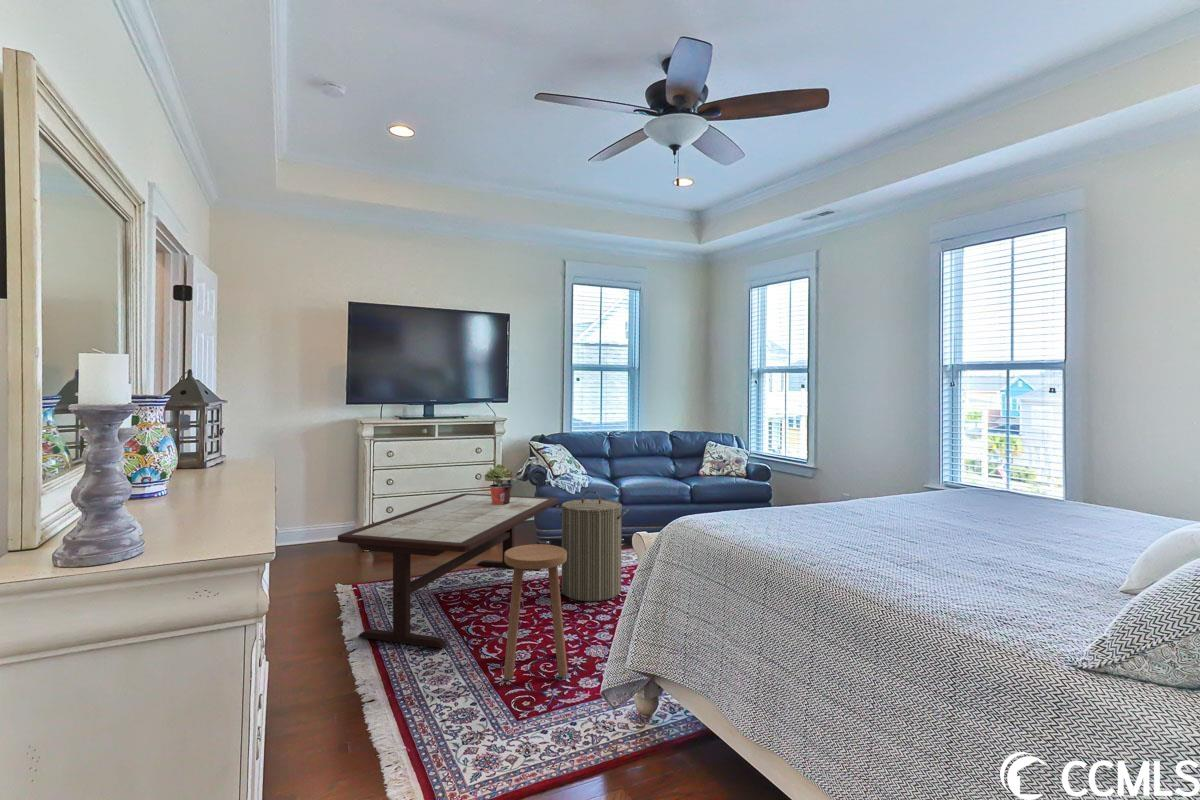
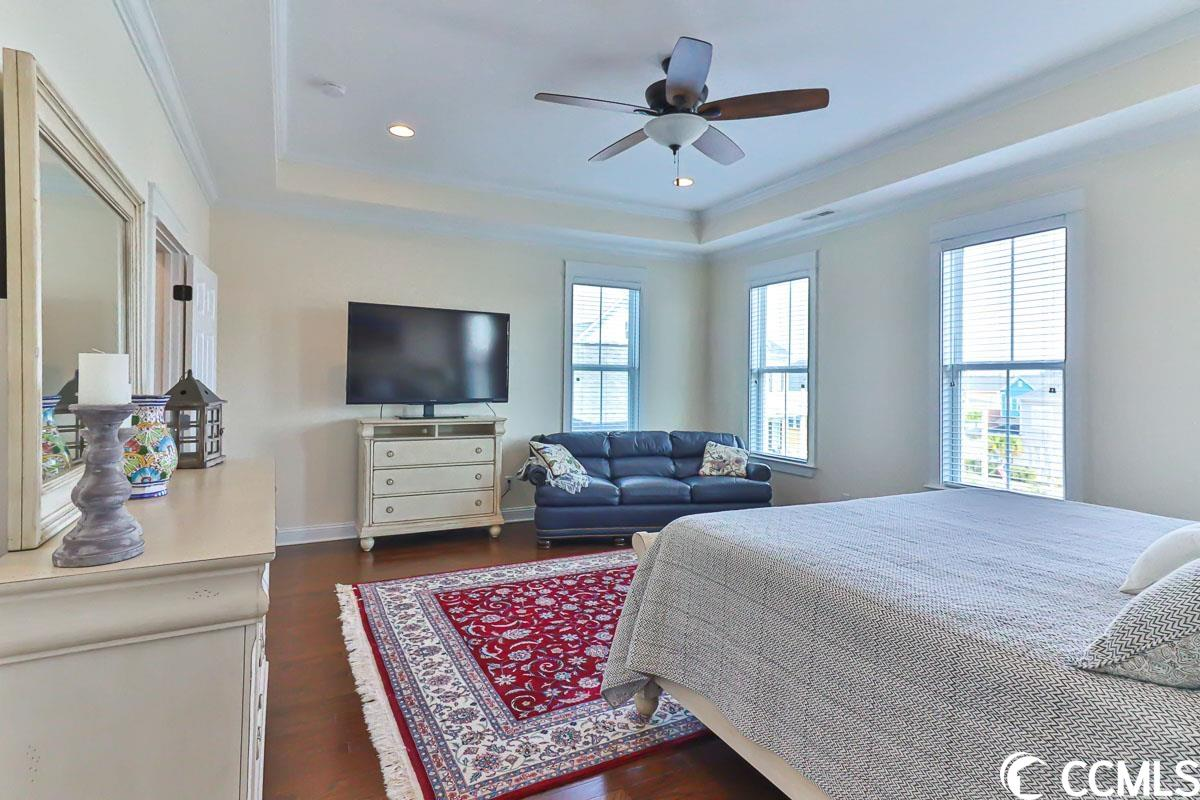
- coffee table [337,492,559,649]
- stool [503,543,568,681]
- laundry hamper [555,489,630,602]
- potted plant [483,463,517,505]
